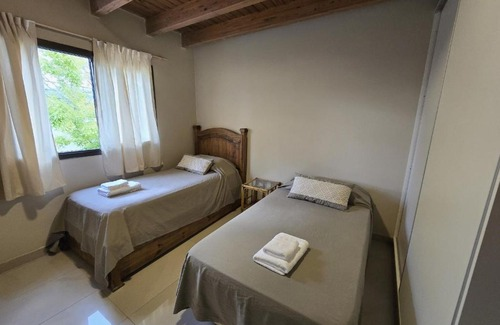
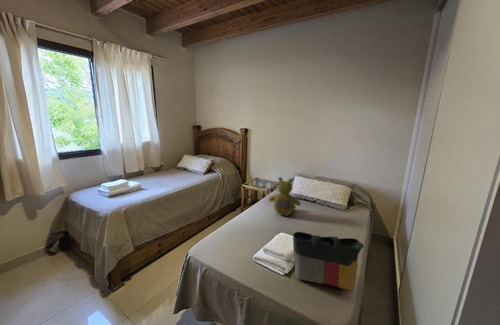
+ tote bag [292,231,365,292]
+ stuffed bear [268,176,301,217]
